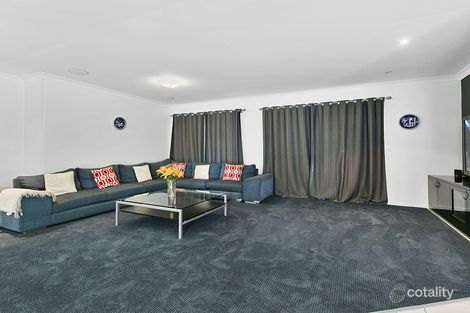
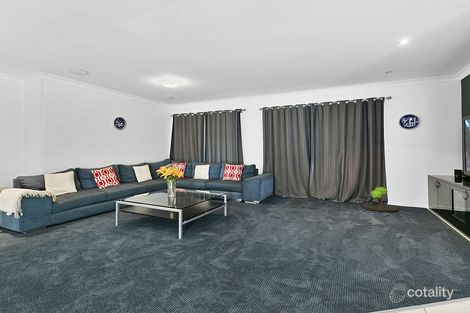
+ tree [361,186,401,212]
